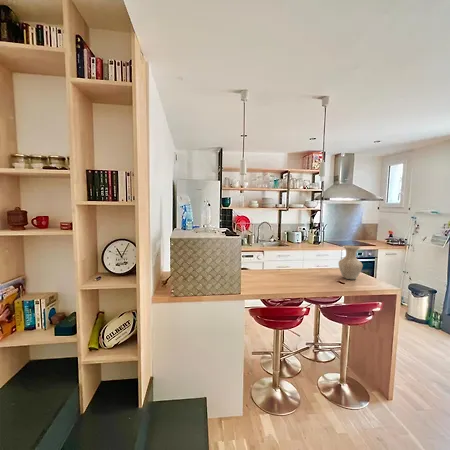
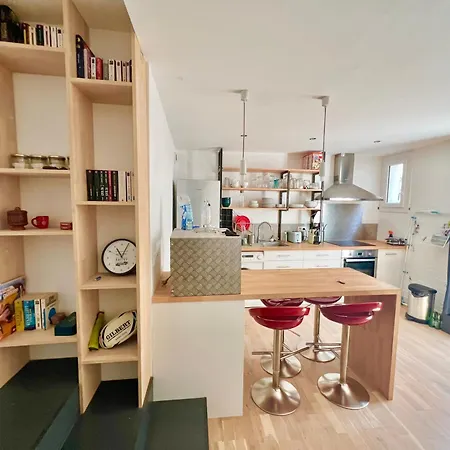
- vase [337,245,364,280]
